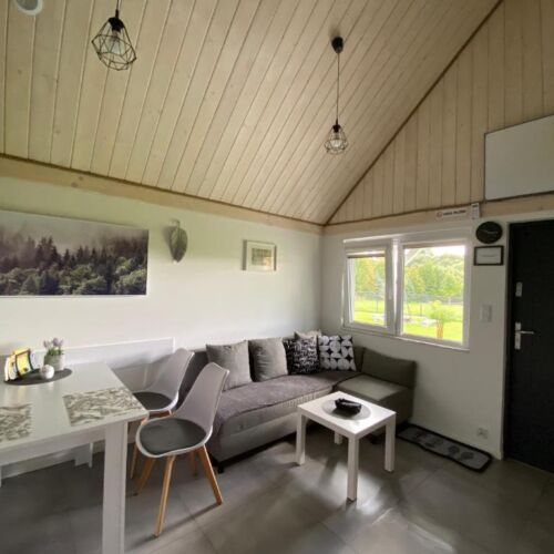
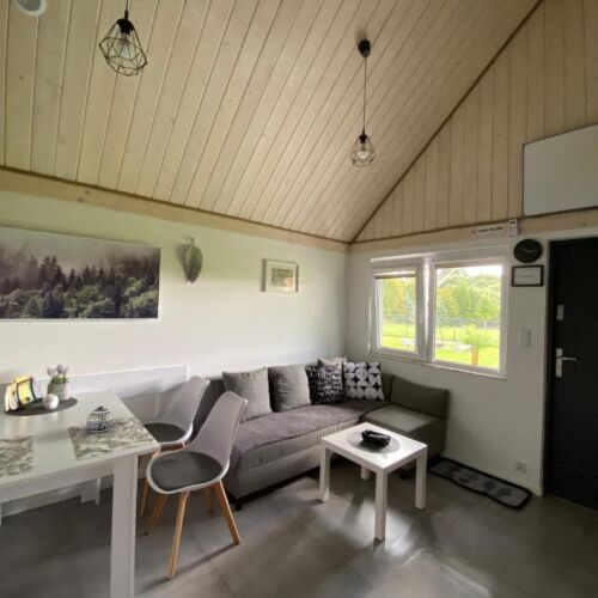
+ teapot [85,405,115,433]
